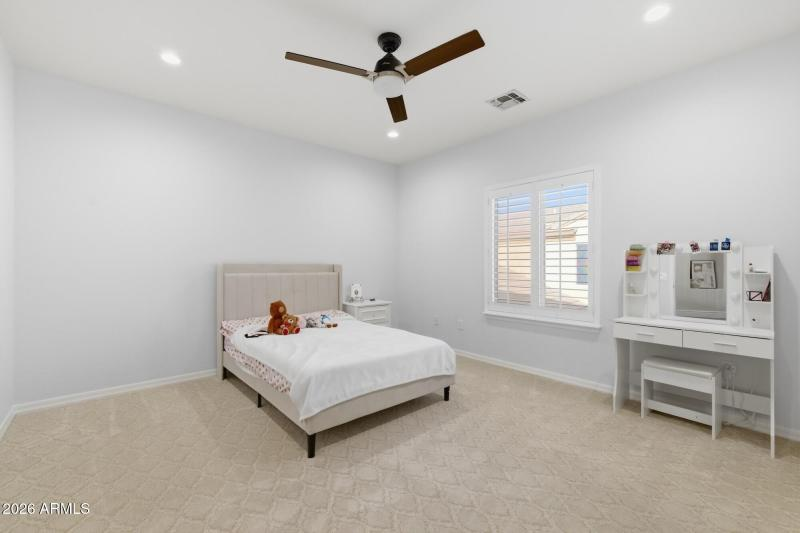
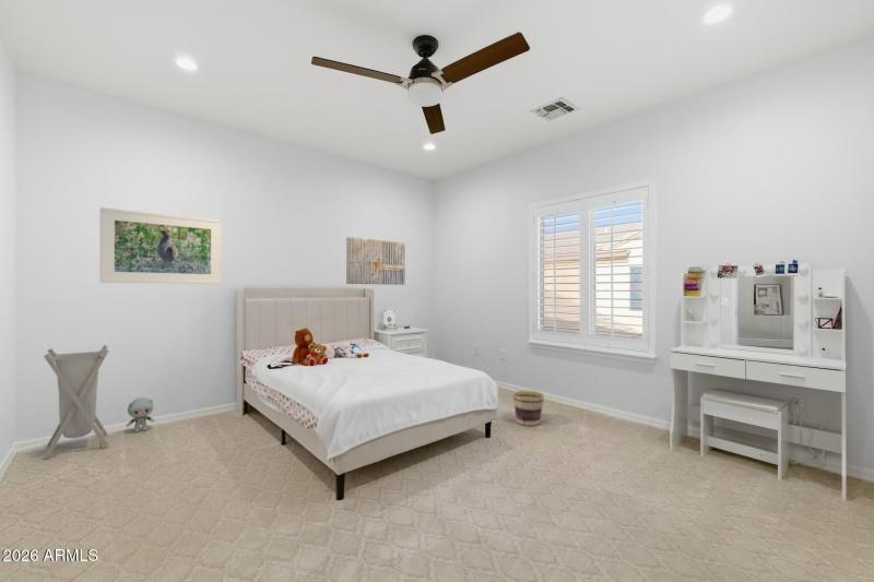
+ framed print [98,206,223,285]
+ laundry hamper [43,344,110,460]
+ wall art [345,236,406,286]
+ basket [511,389,545,427]
+ plush toy [125,396,156,433]
